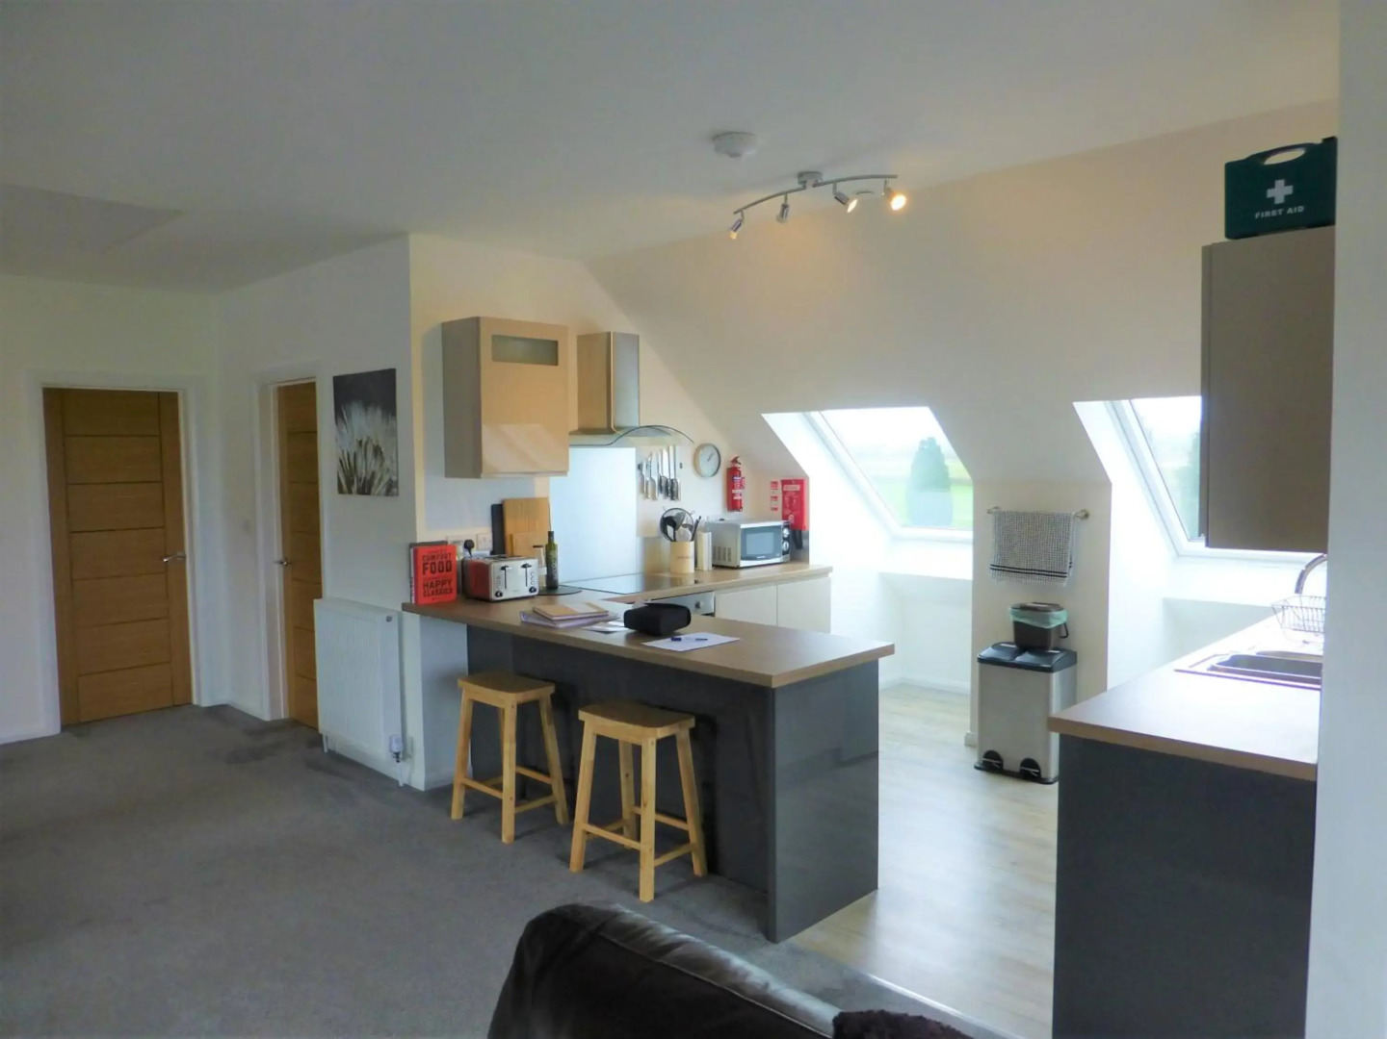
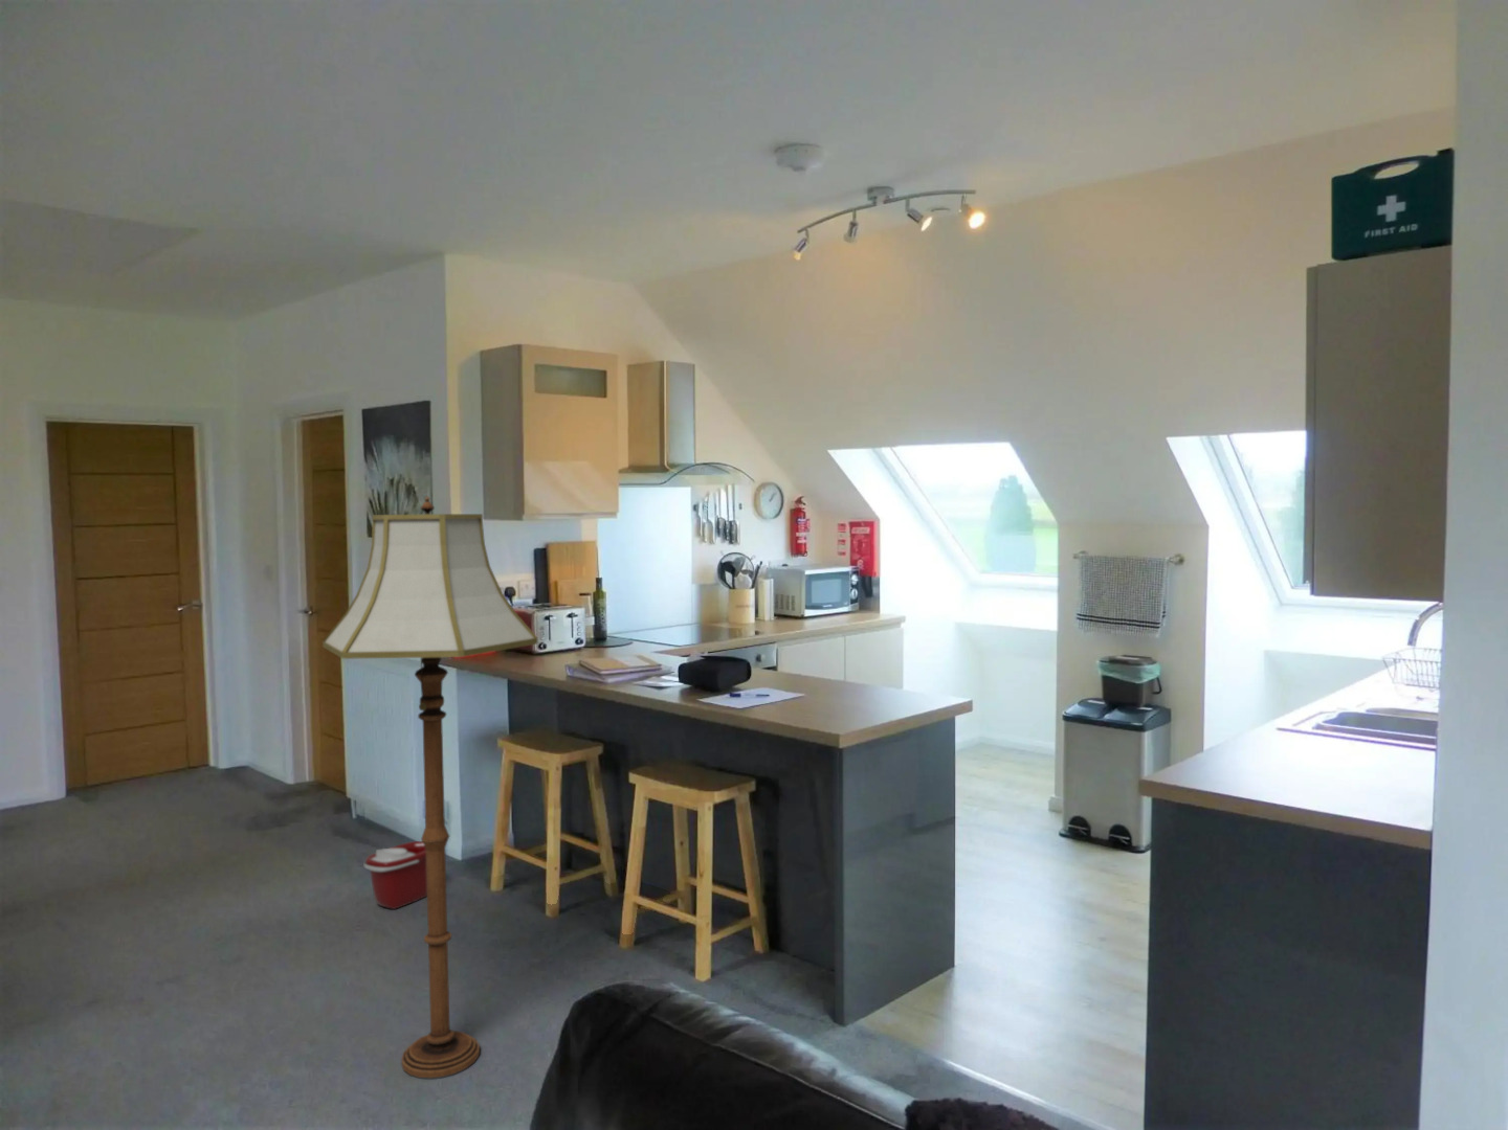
+ bucket [362,840,427,910]
+ floor lamp [322,495,538,1079]
